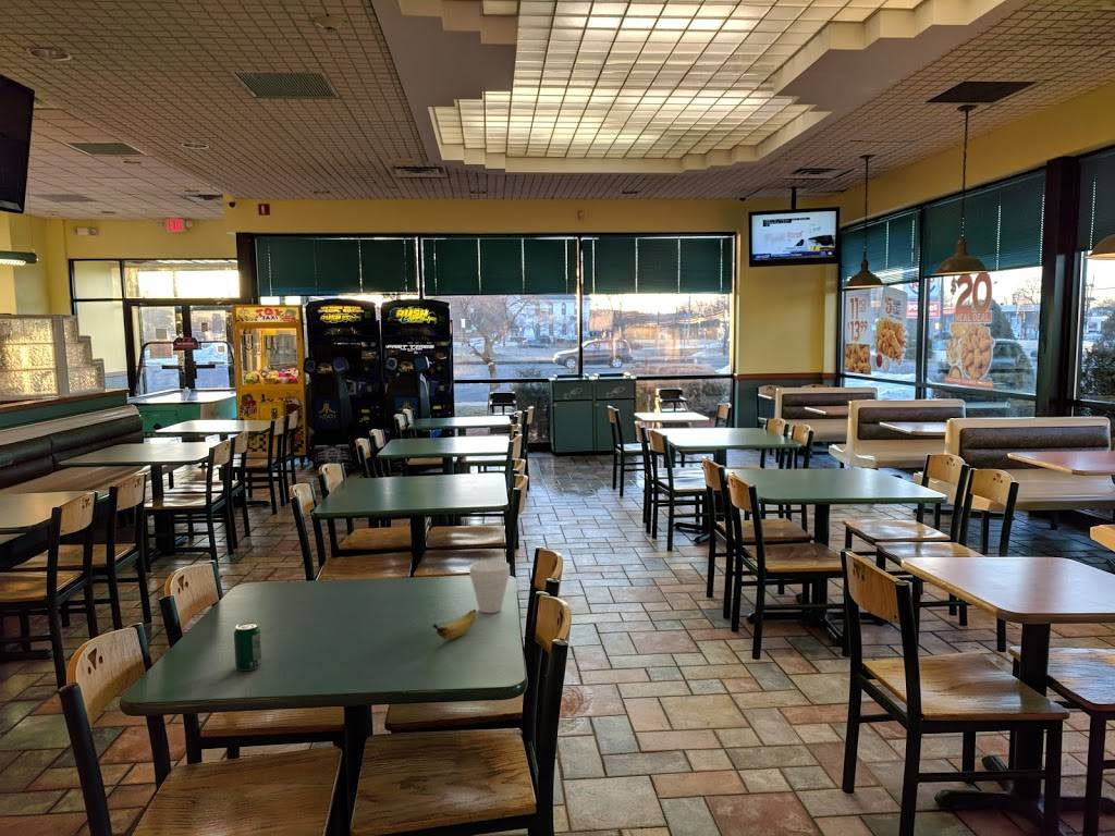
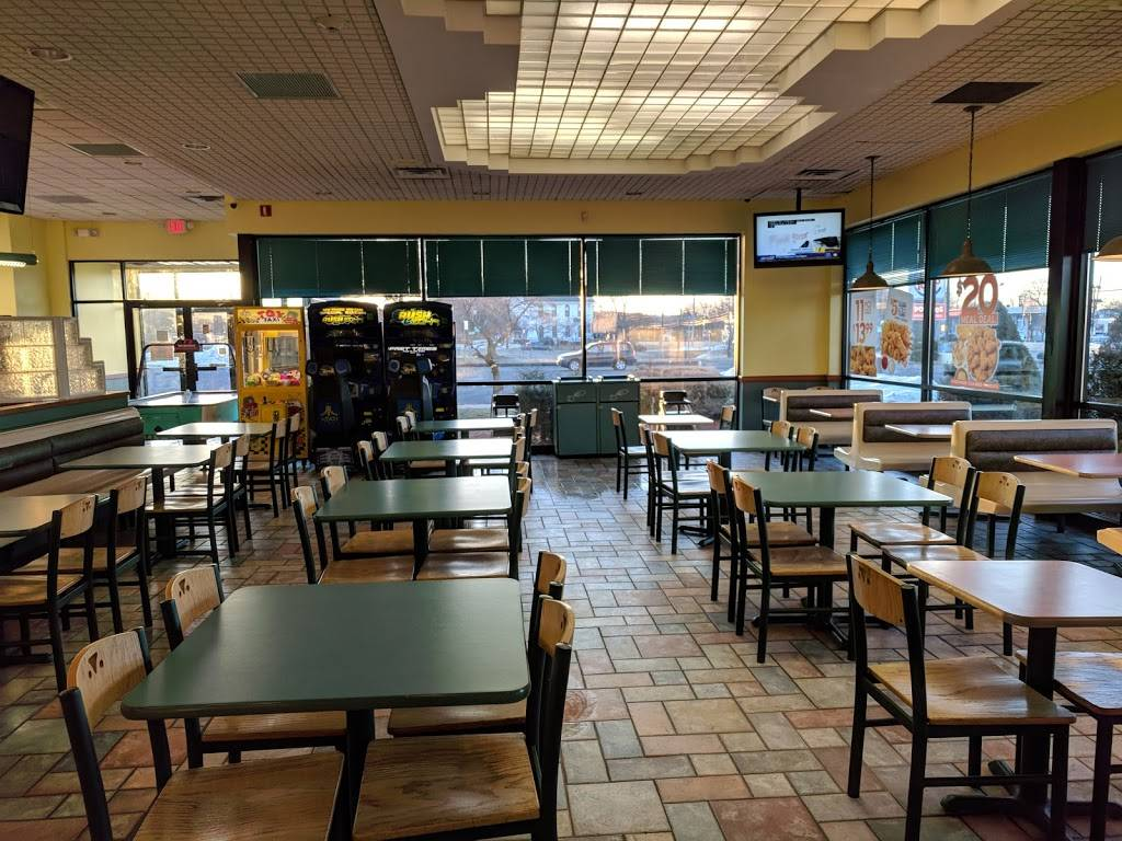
- cup [468,560,511,614]
- beverage can [233,622,262,672]
- banana [432,608,477,640]
